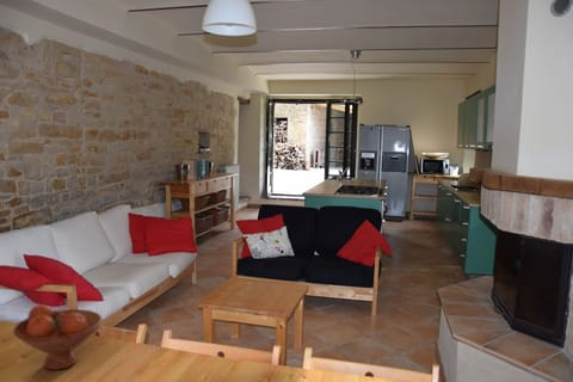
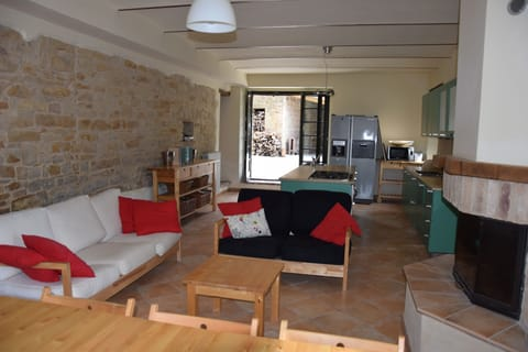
- fruit bowl [12,303,104,371]
